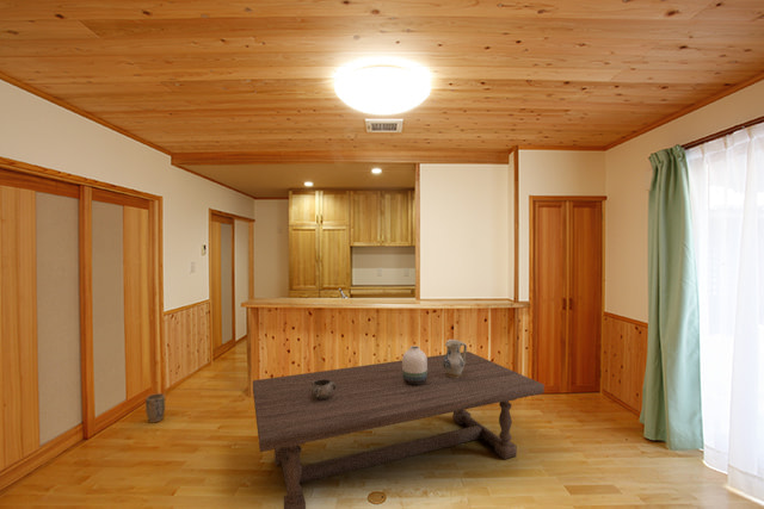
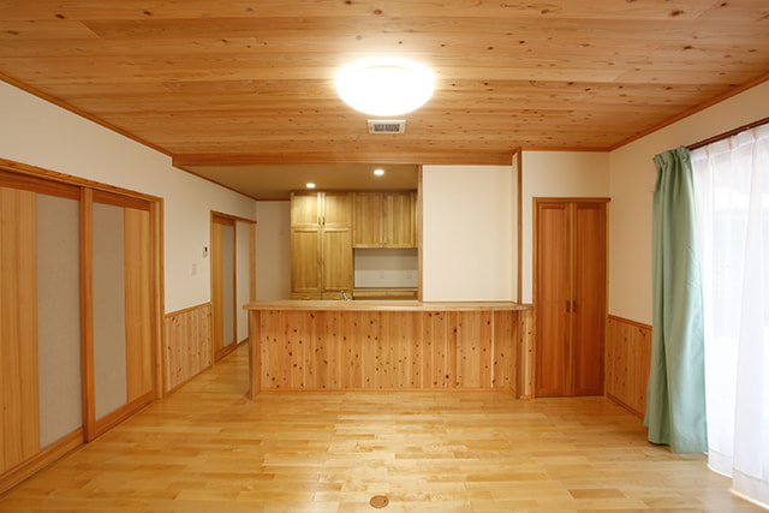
- plant pot [144,392,166,424]
- vase [401,344,427,385]
- ceramic pitcher [443,339,468,378]
- table [252,350,546,509]
- decorative bowl [312,379,335,399]
